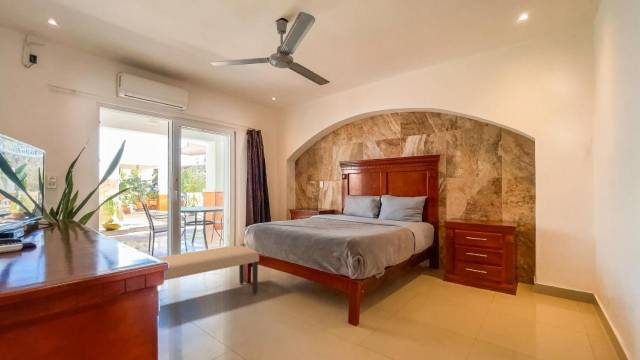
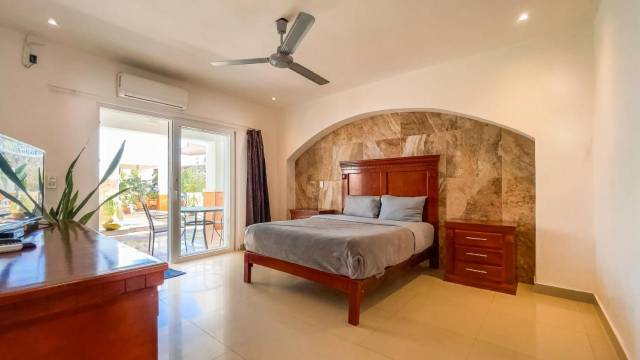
- bench [157,244,260,294]
